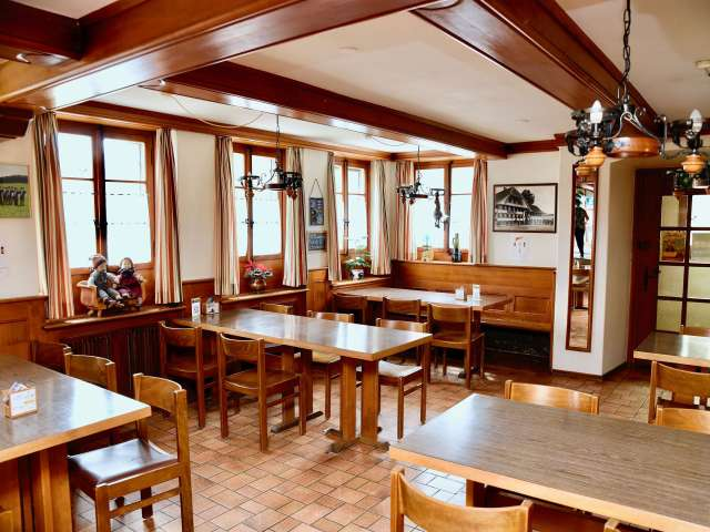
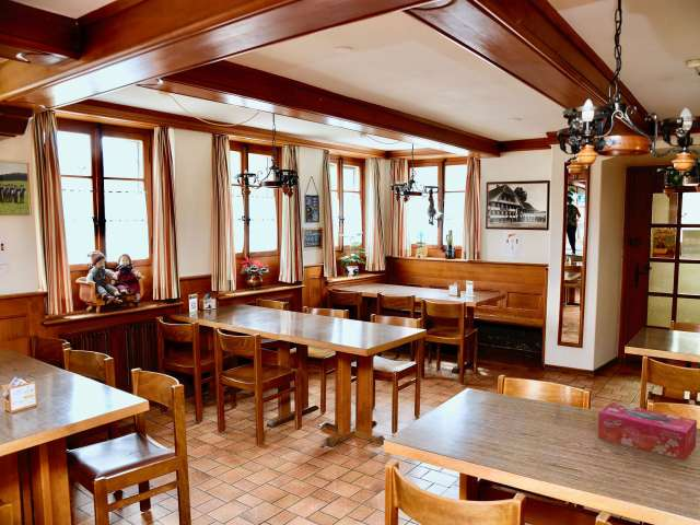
+ tissue box [597,401,698,462]
